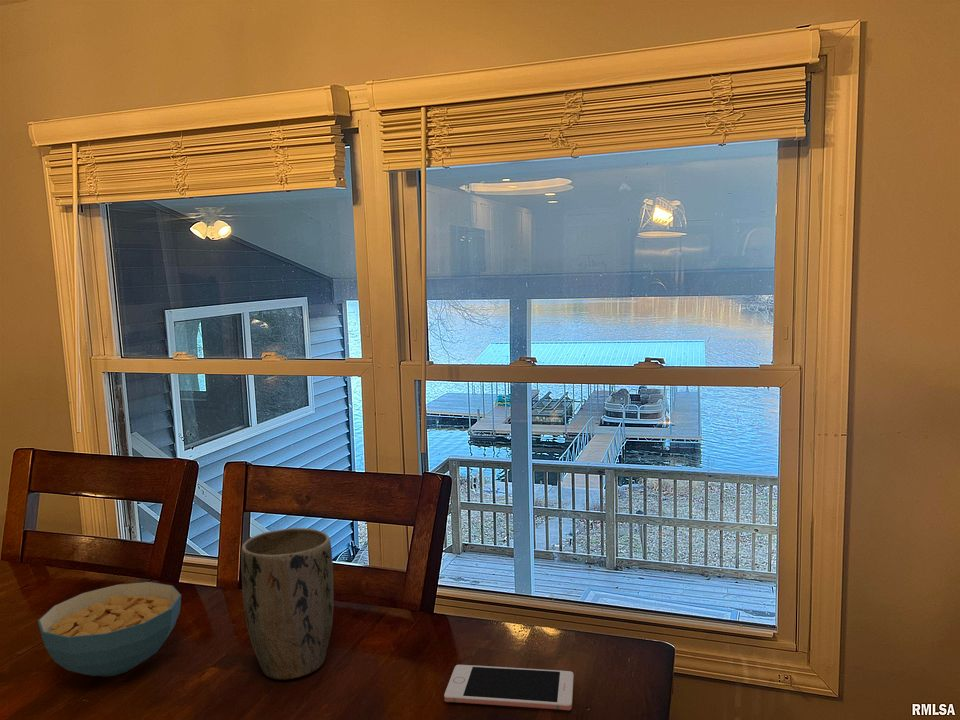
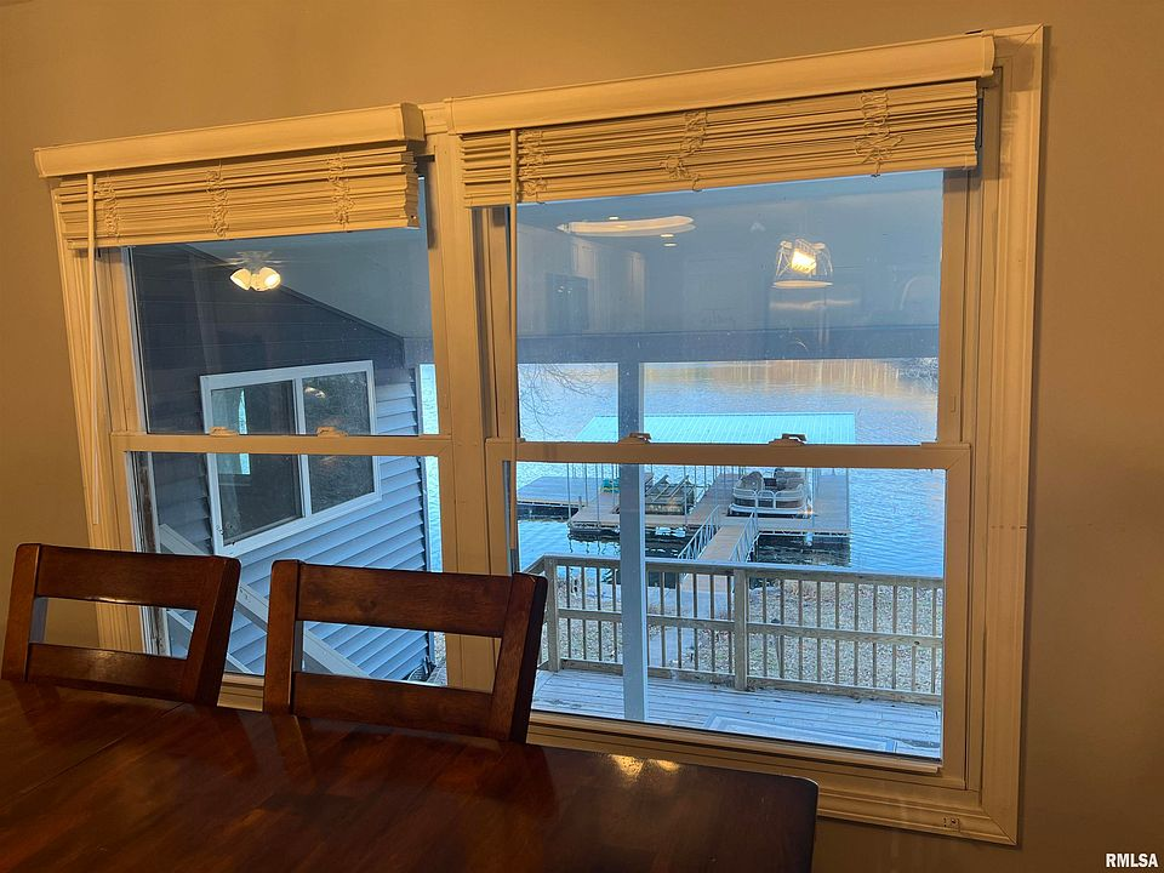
- cereal bowl [37,581,182,678]
- plant pot [240,527,335,681]
- cell phone [443,664,575,711]
